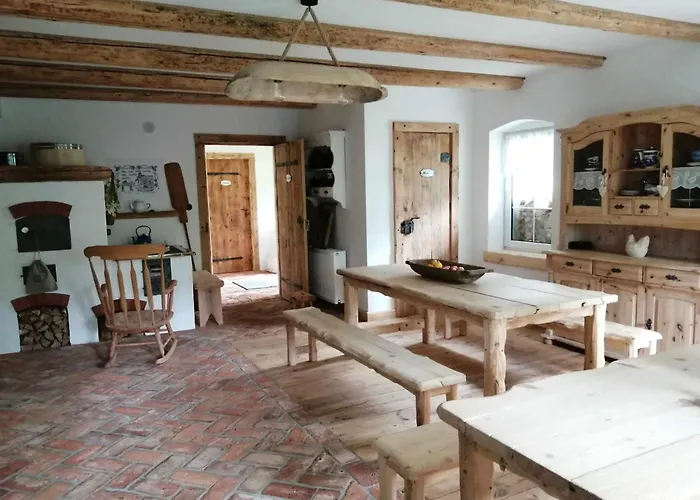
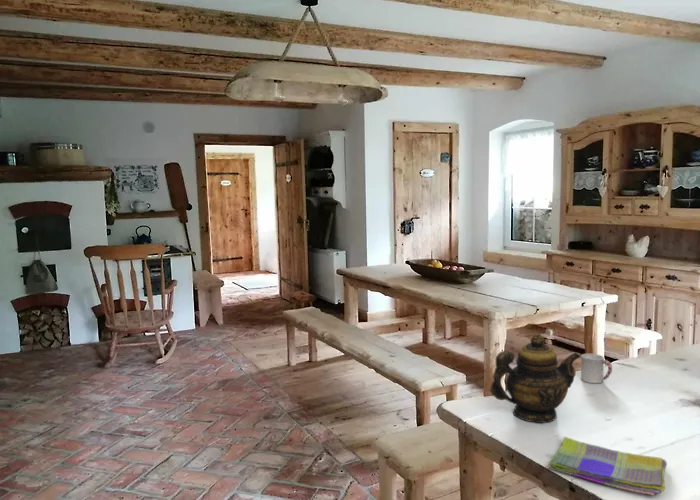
+ teapot [489,333,581,424]
+ cup [580,353,613,384]
+ dish towel [546,436,668,497]
